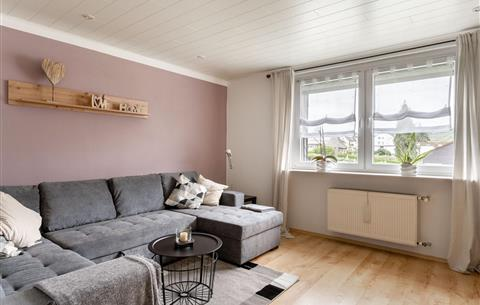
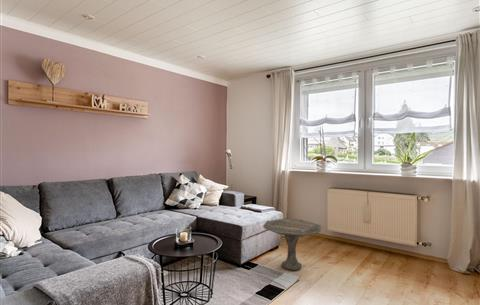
+ side table [262,217,322,271]
